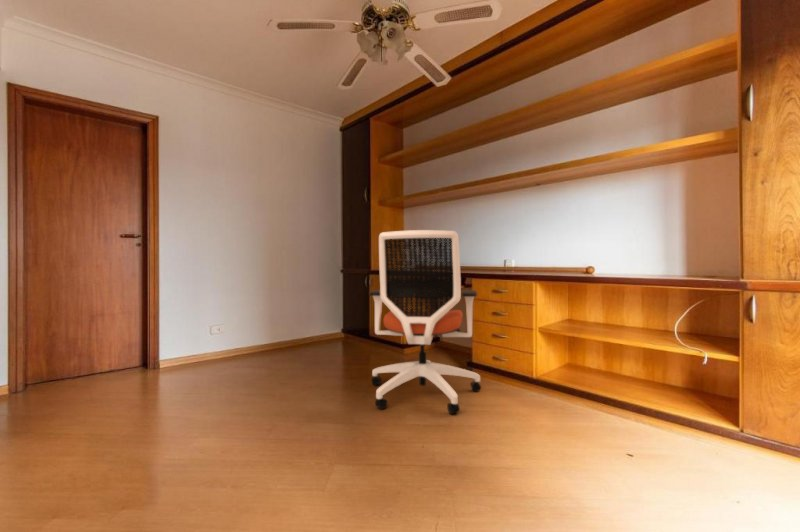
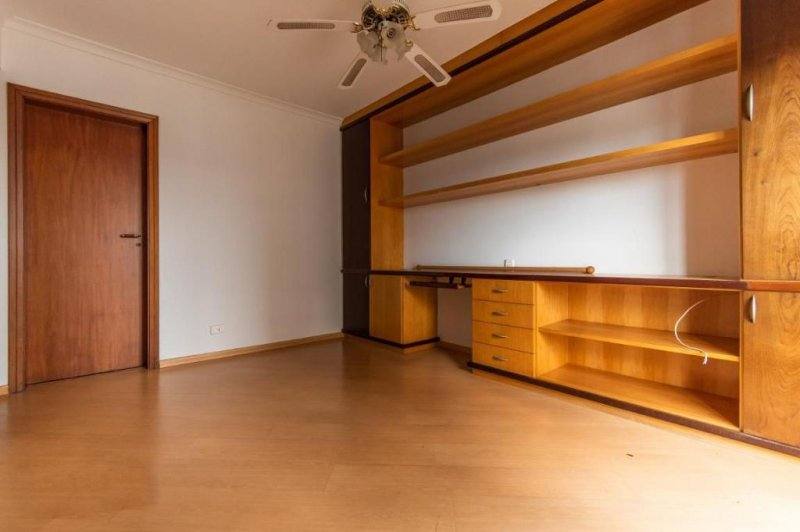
- office chair [368,229,482,415]
